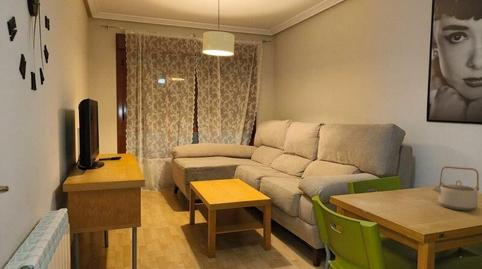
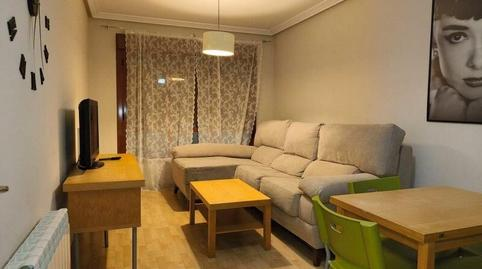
- teapot [430,165,480,212]
